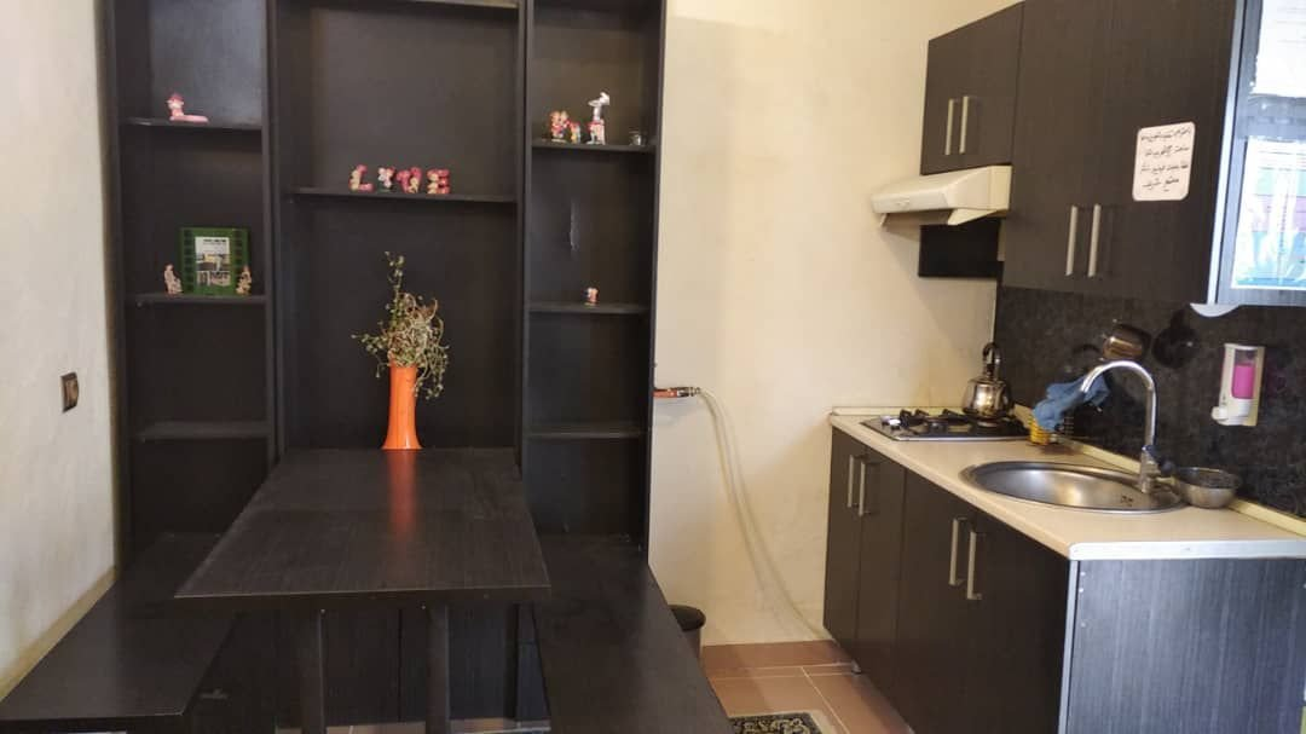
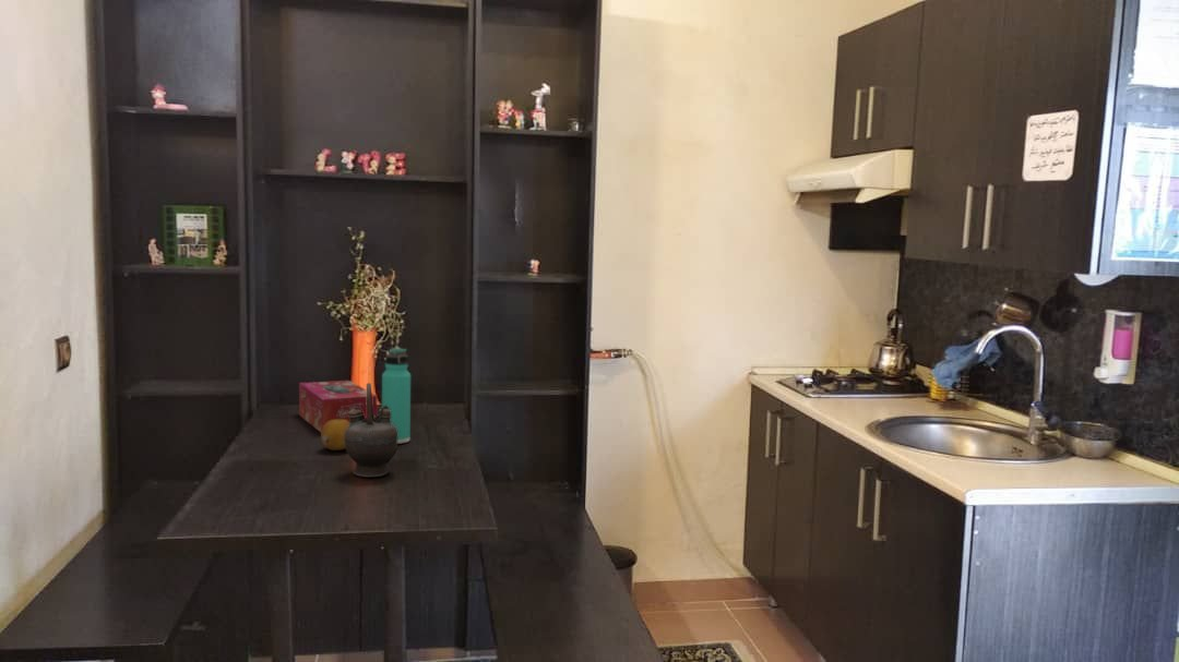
+ thermos bottle [381,347,412,445]
+ teapot [344,382,400,478]
+ fruit [320,420,350,452]
+ tissue box [298,380,378,433]
